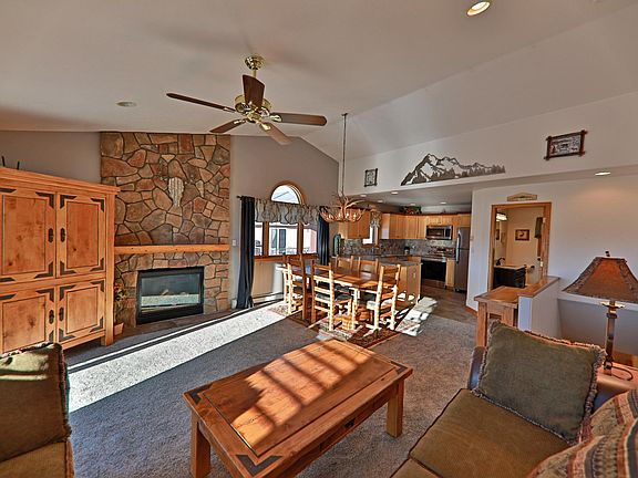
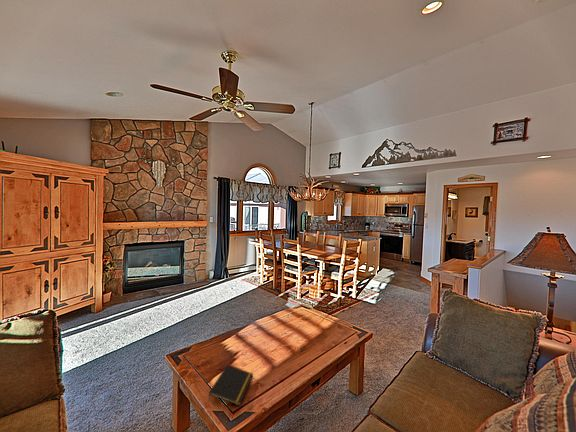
+ notepad [207,364,254,407]
